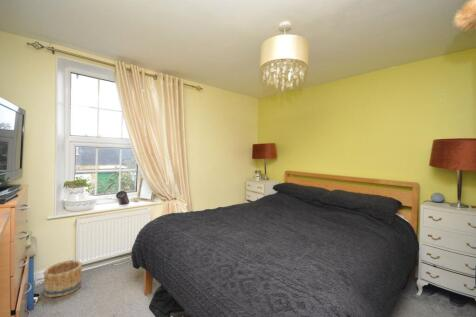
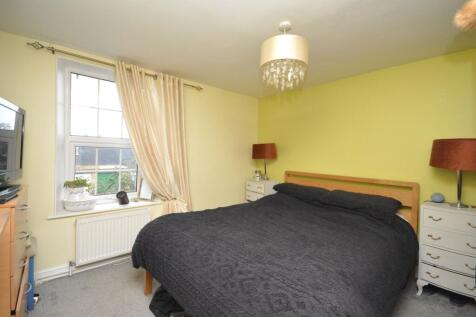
- basket [42,260,83,299]
